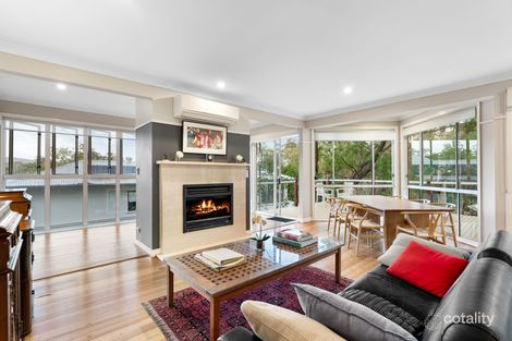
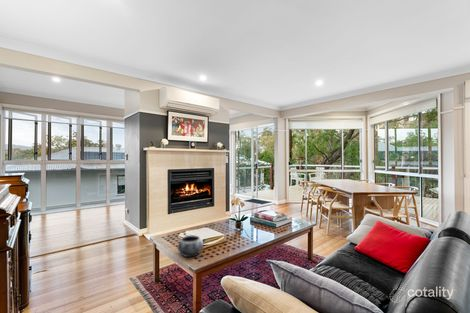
+ decorative bowl [177,234,204,258]
